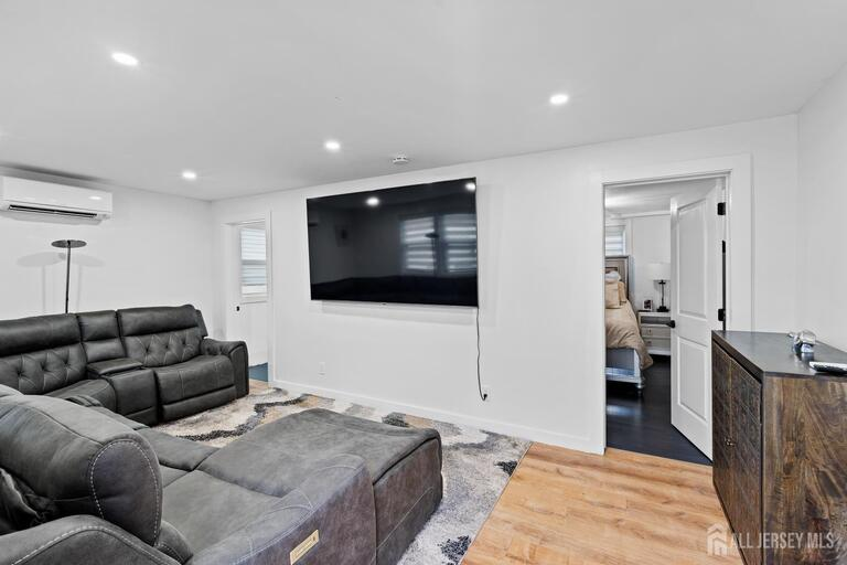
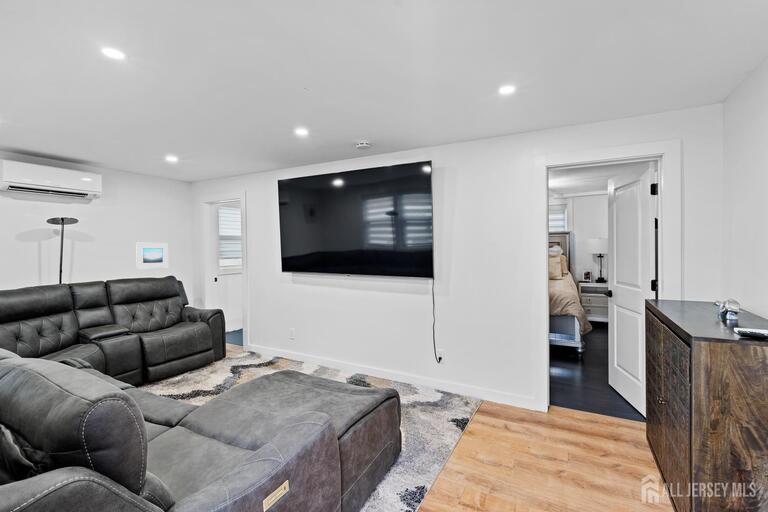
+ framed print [135,242,169,270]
